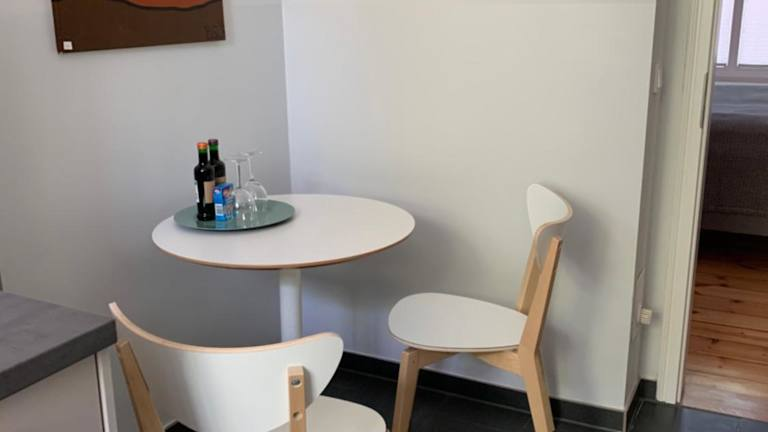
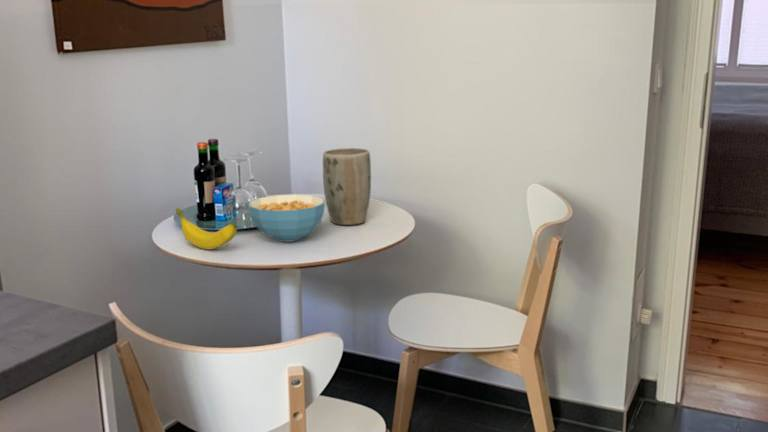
+ cereal bowl [247,194,326,243]
+ plant pot [322,147,372,226]
+ banana [175,207,238,250]
